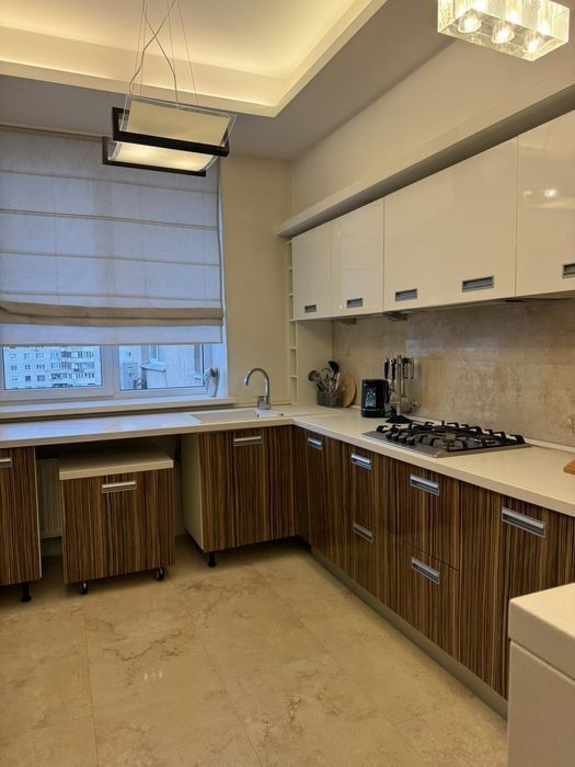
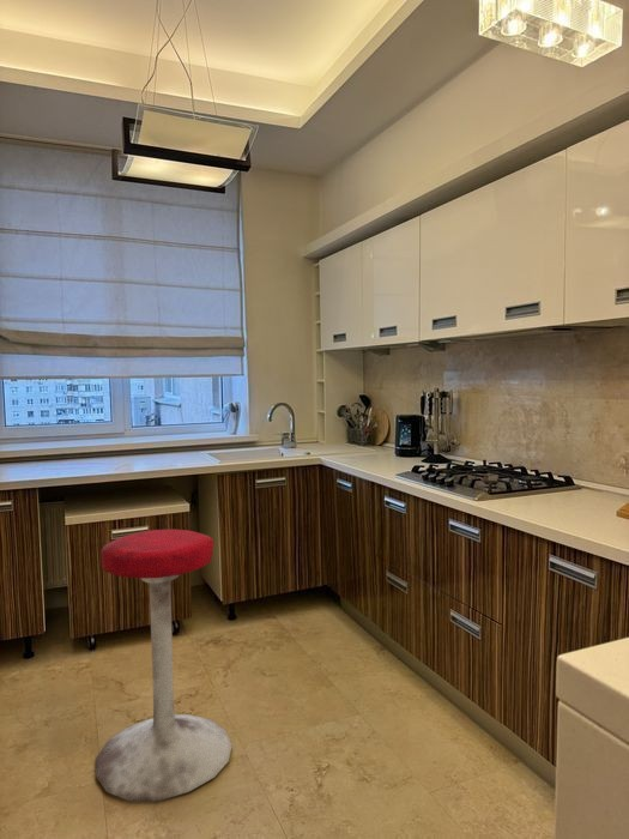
+ stool [95,529,234,802]
